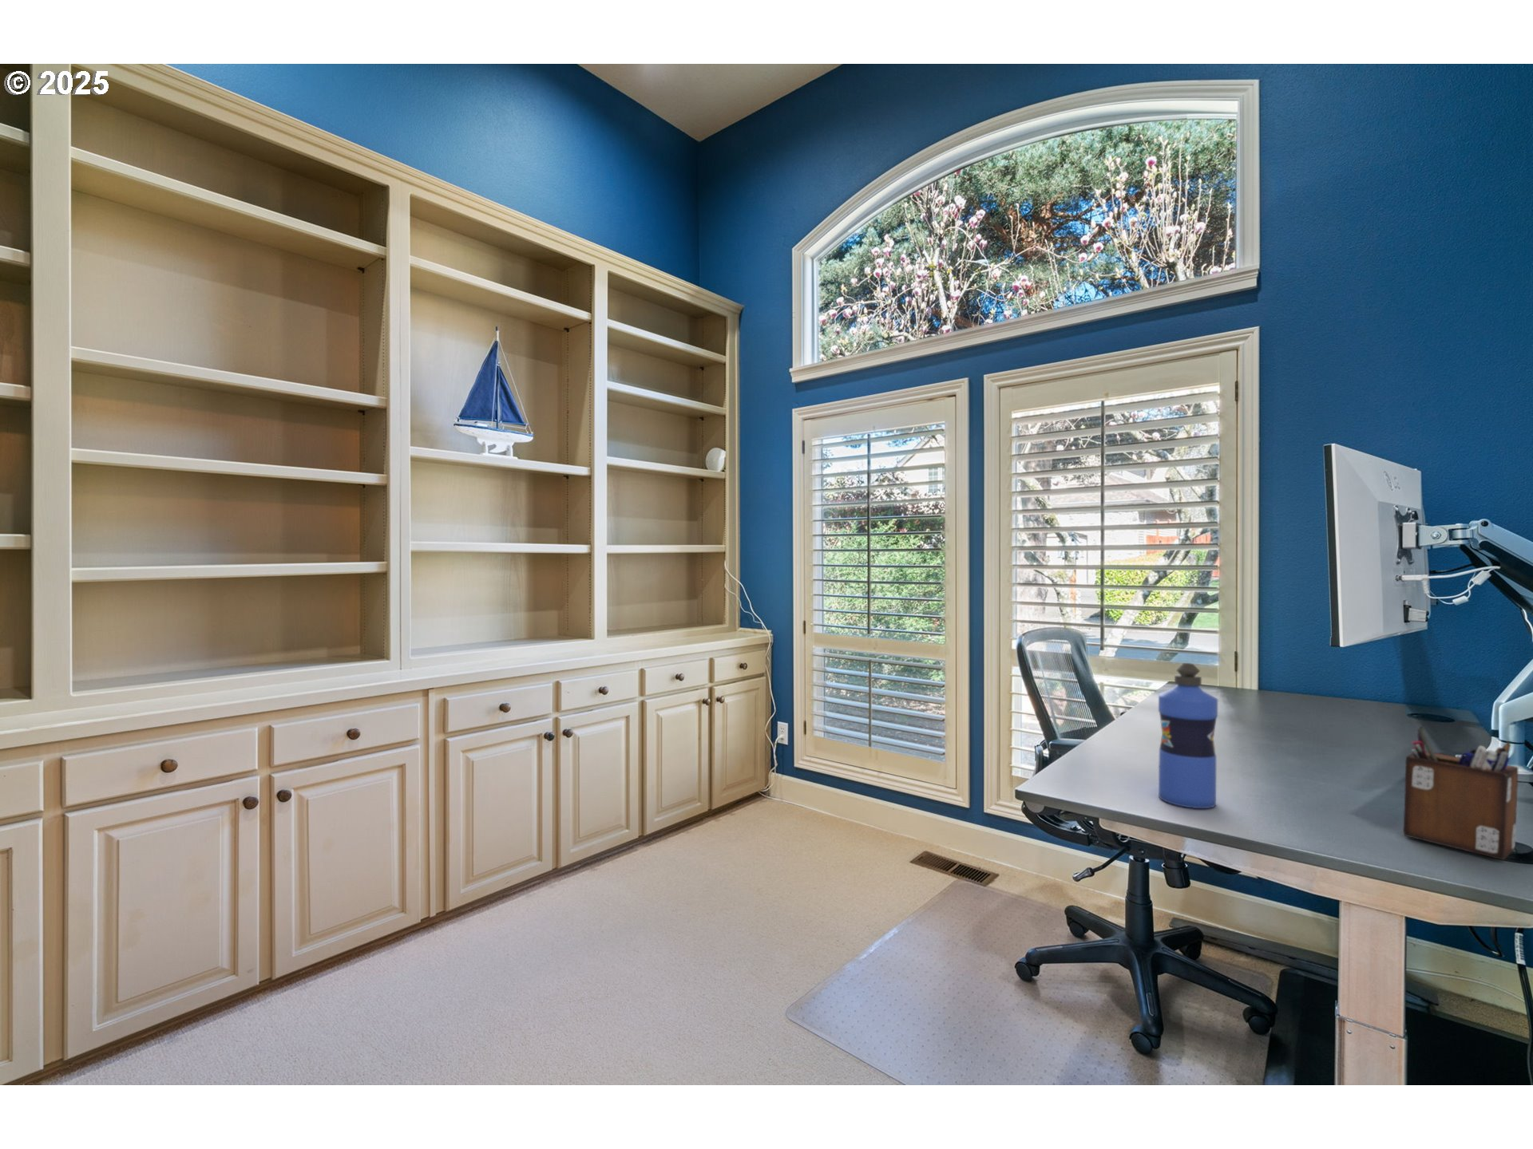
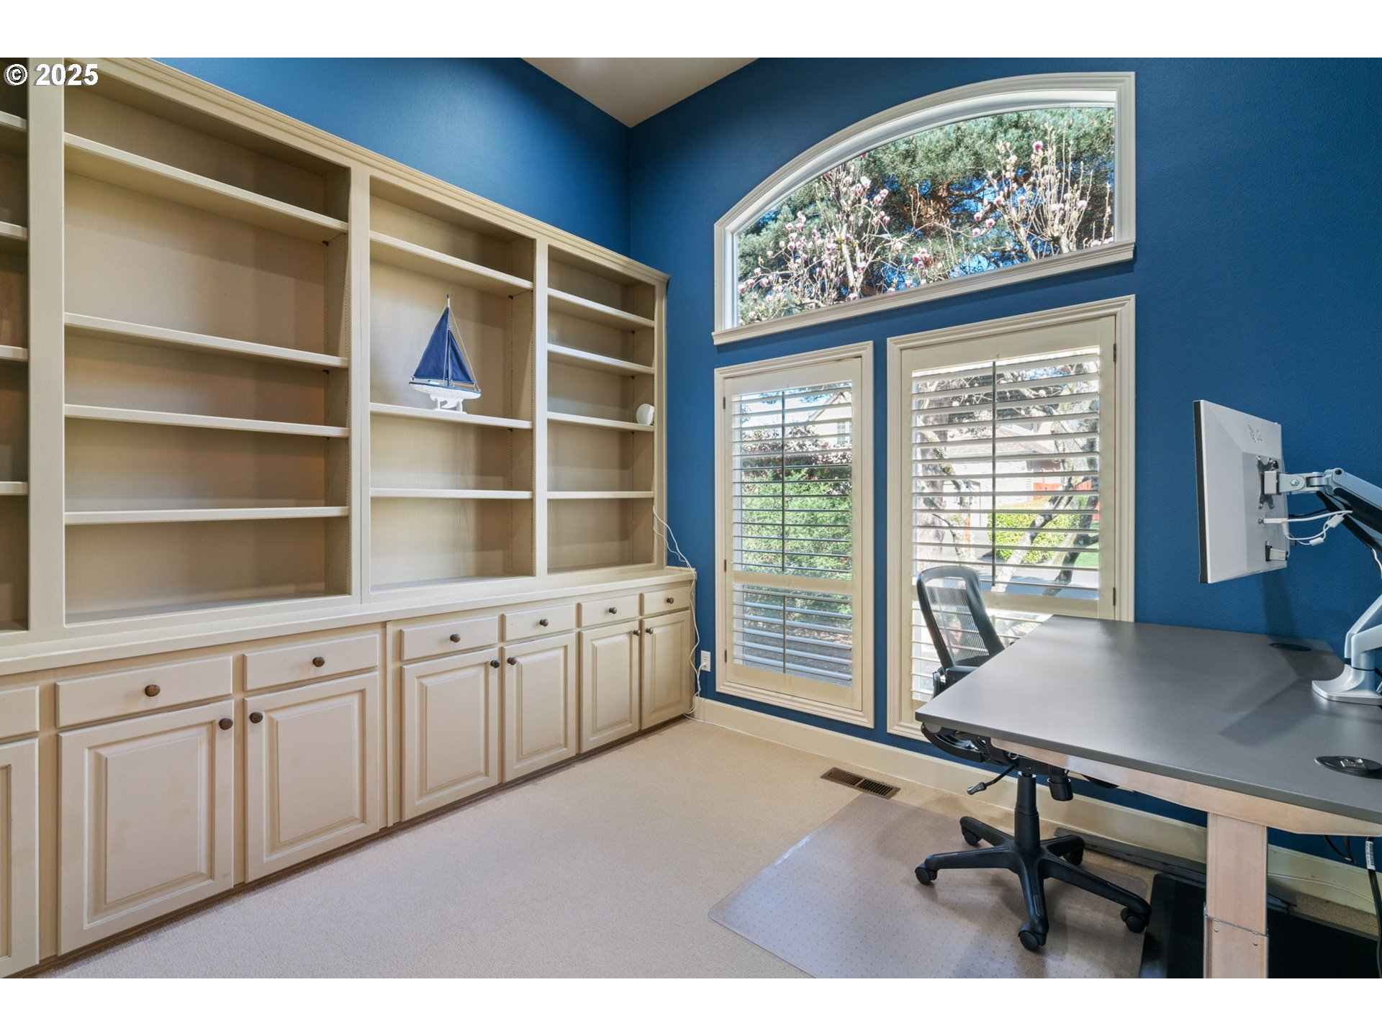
- water bottle [1158,663,1218,809]
- desk organizer [1403,725,1520,861]
